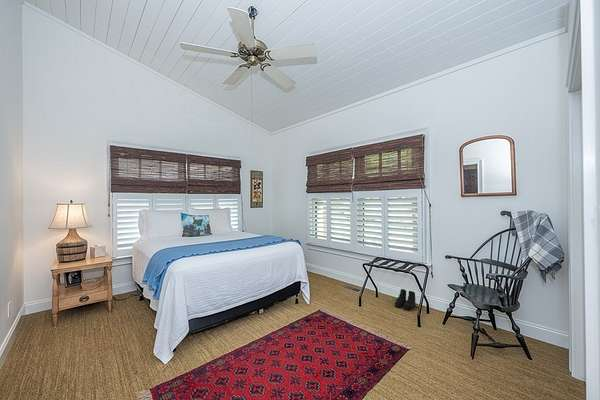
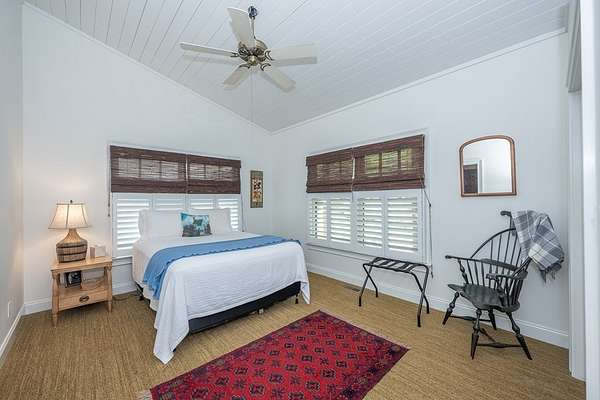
- boots [394,288,416,311]
